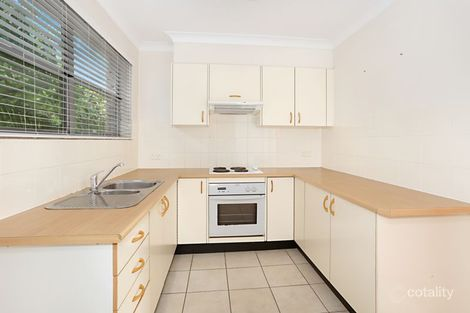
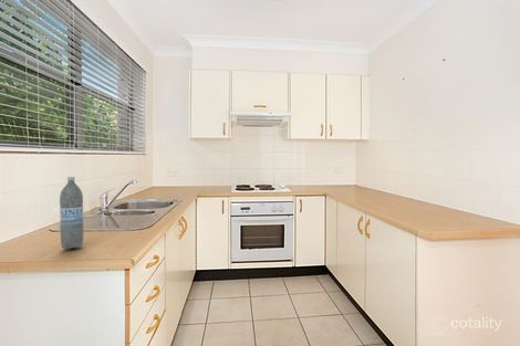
+ water bottle [59,176,84,251]
